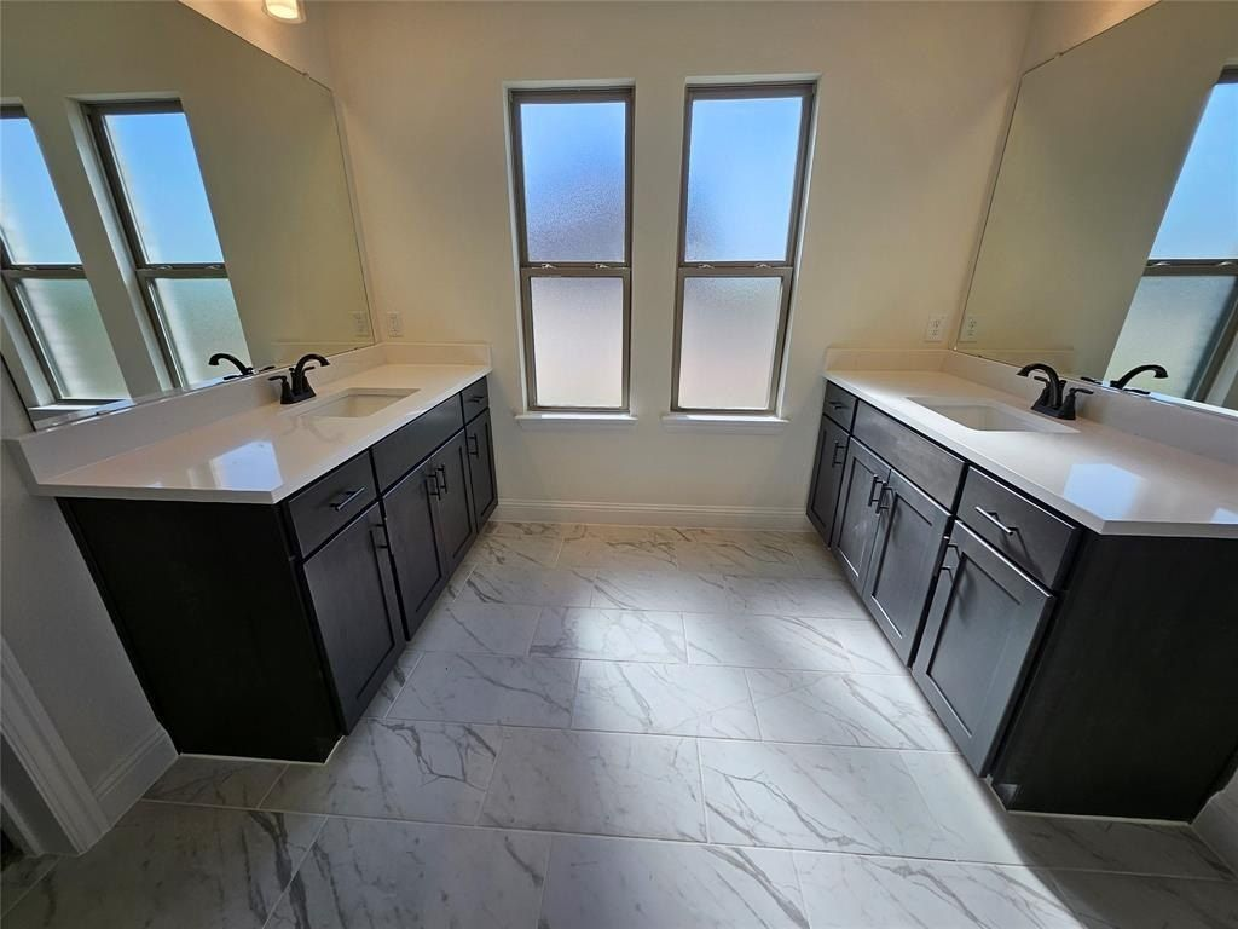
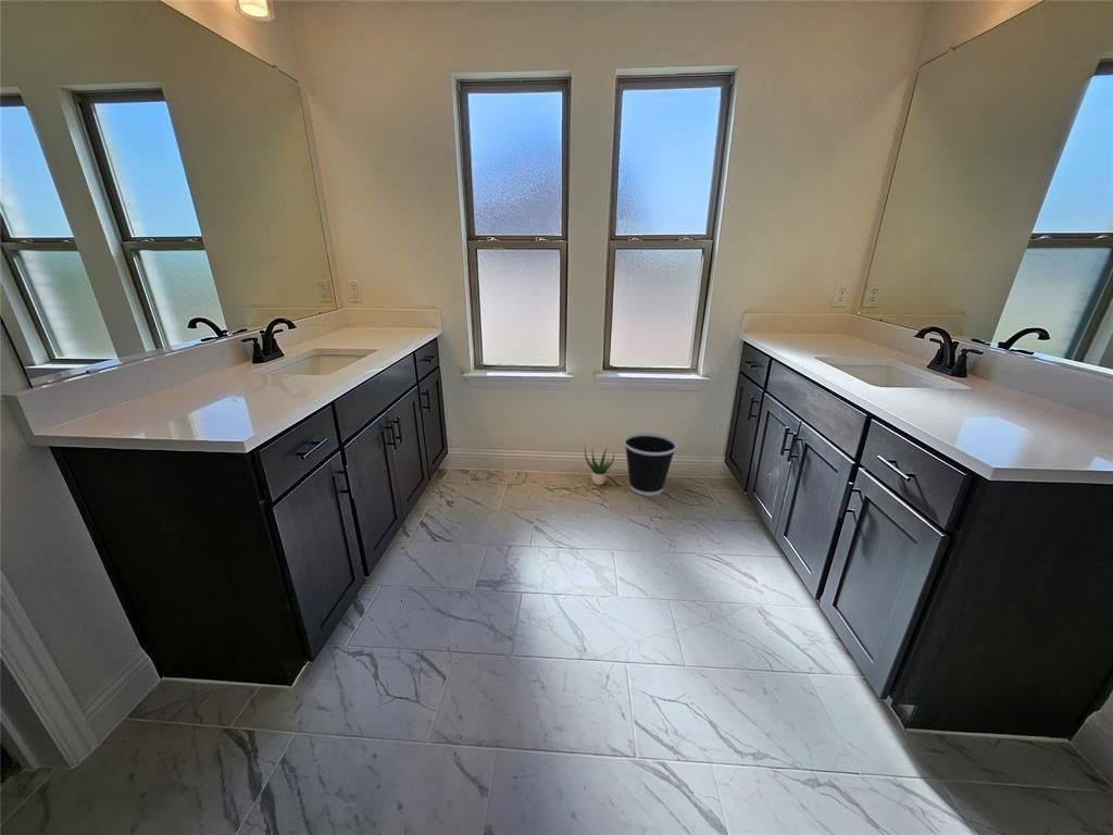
+ potted plant [584,445,615,486]
+ wastebasket [623,432,678,497]
